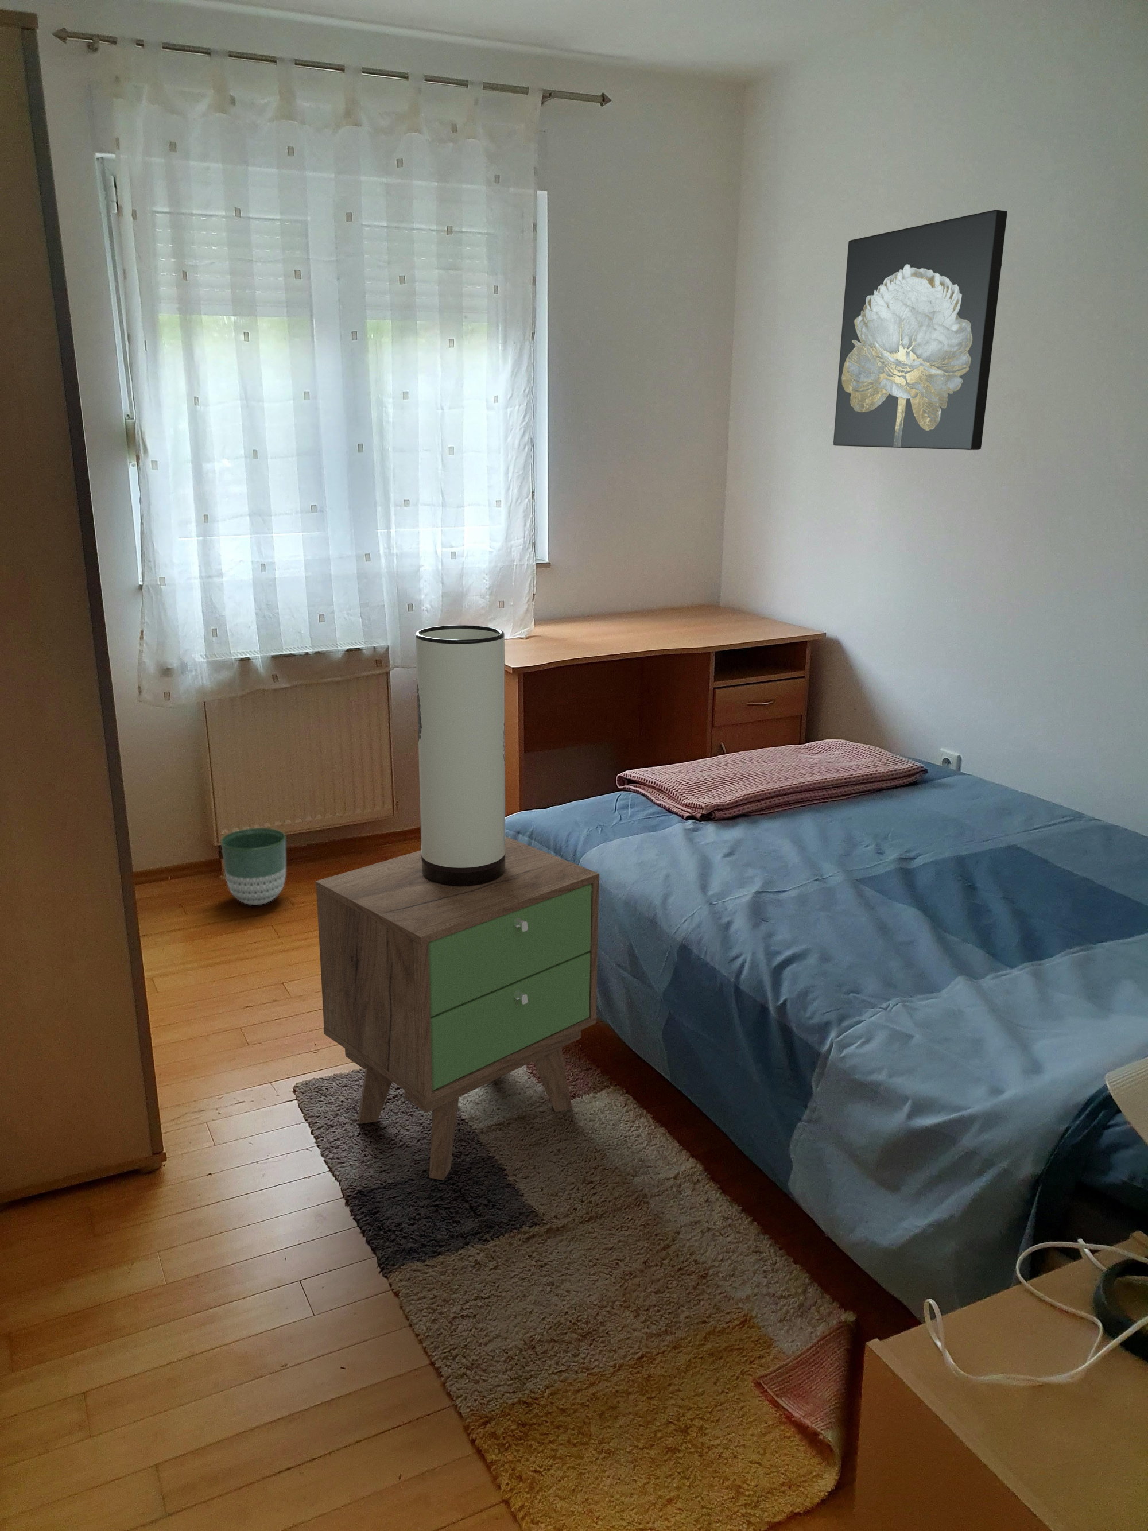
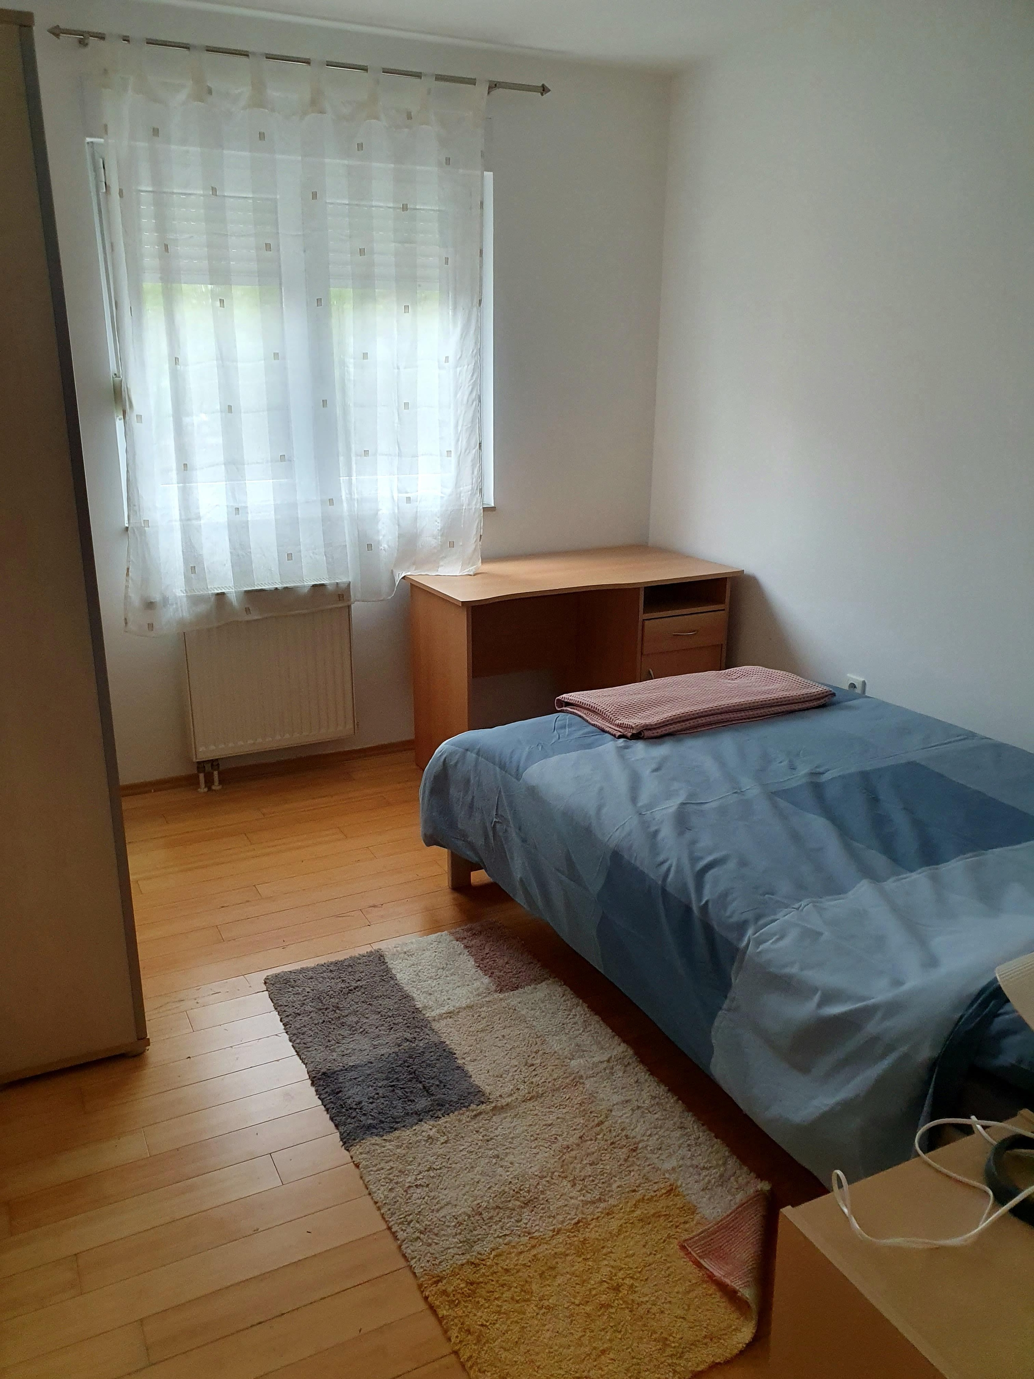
- wall art [833,209,1008,451]
- table lamp [415,624,505,886]
- nightstand [315,835,599,1181]
- planter [221,827,287,905]
